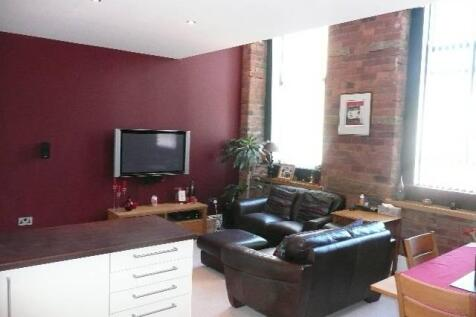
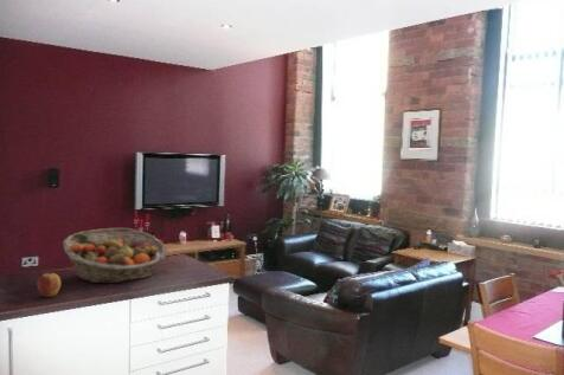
+ fruit basket [63,227,168,284]
+ apple [36,272,62,298]
